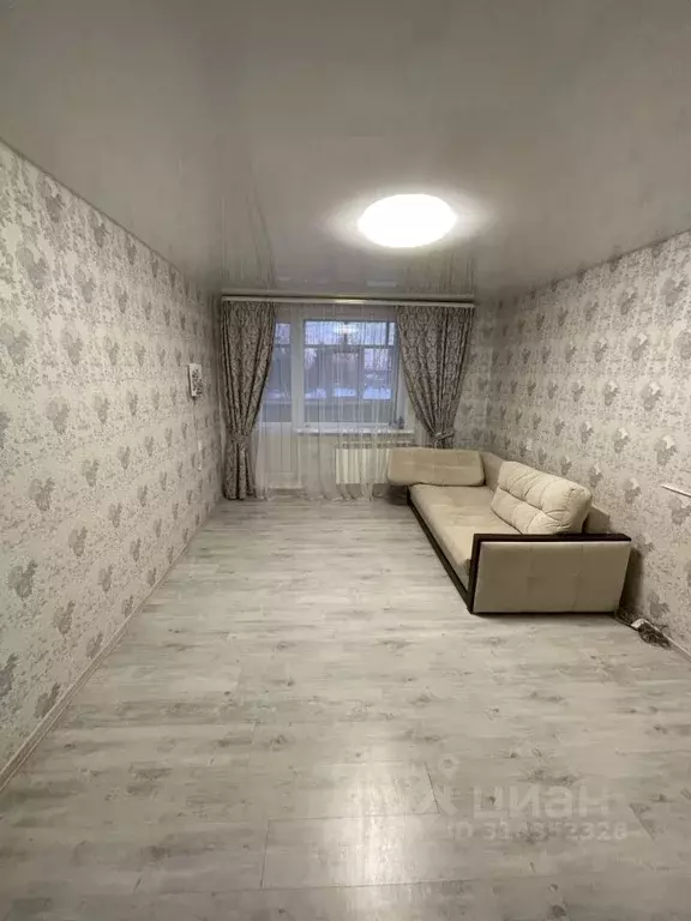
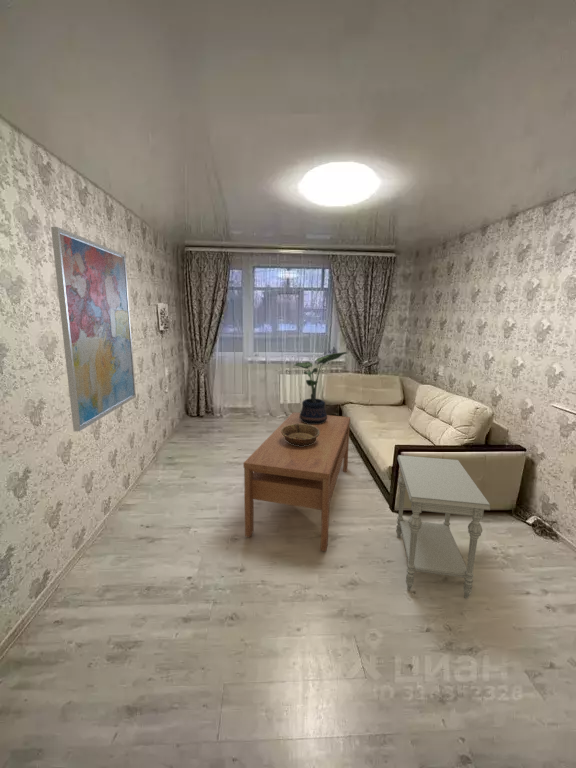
+ decorative bowl [281,424,320,446]
+ side table [395,454,491,600]
+ wall art [50,226,137,432]
+ coffee table [243,411,351,552]
+ potted plant [294,351,348,424]
